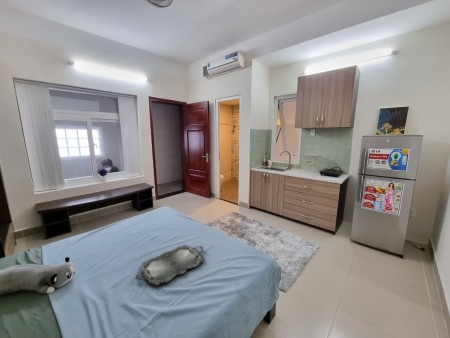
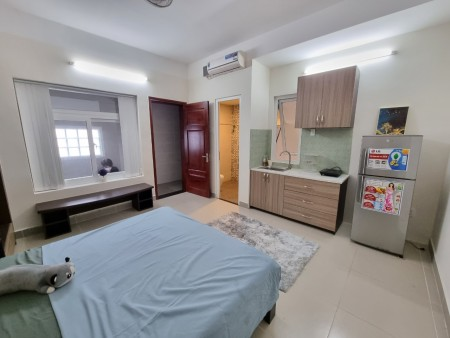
- serving tray [135,244,205,286]
